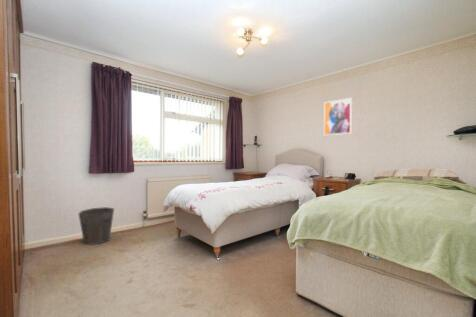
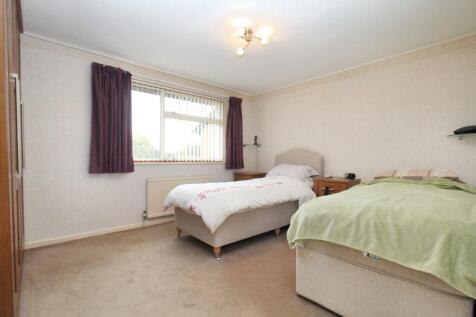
- waste bin [77,206,115,246]
- wall art [323,97,353,136]
